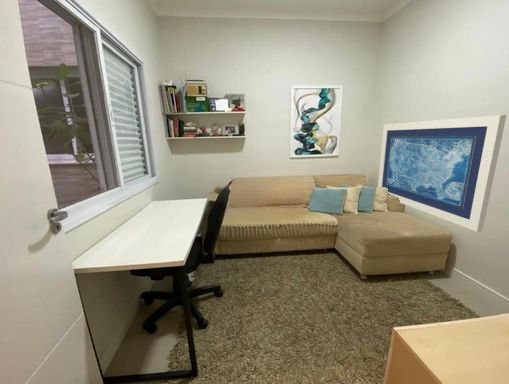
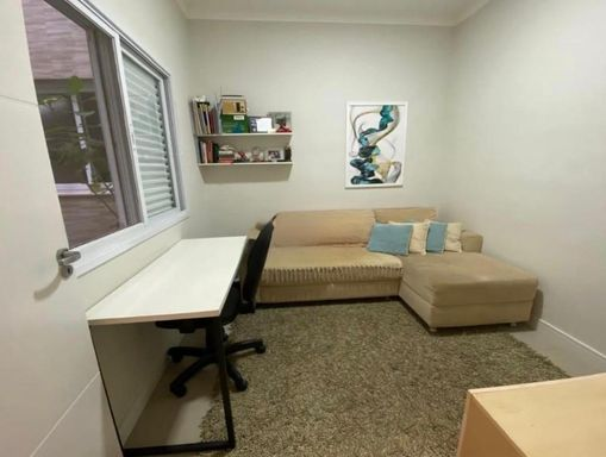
- wall art [377,114,507,233]
